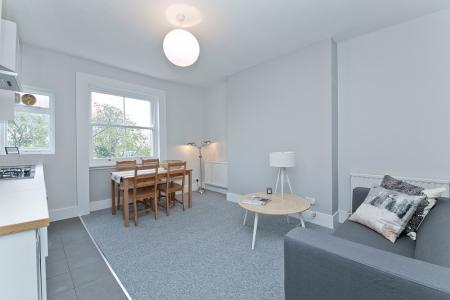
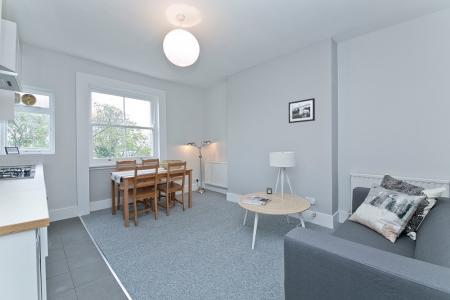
+ picture frame [288,97,316,124]
